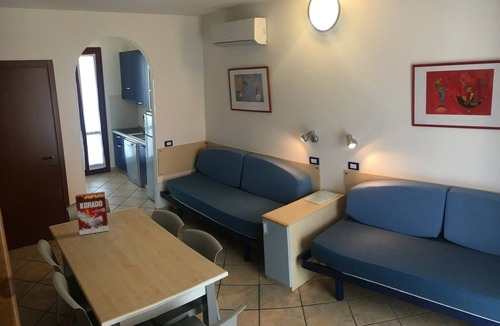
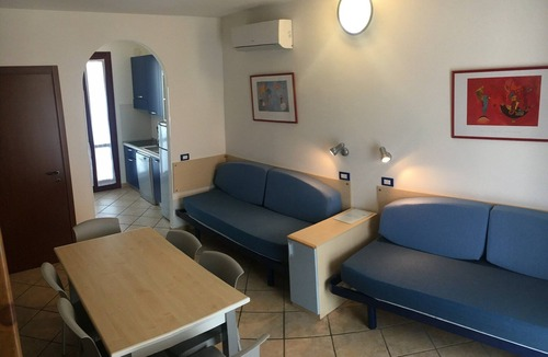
- cereal box [74,191,110,236]
